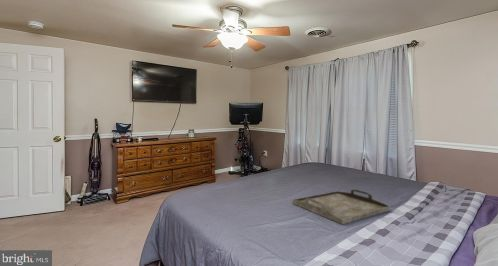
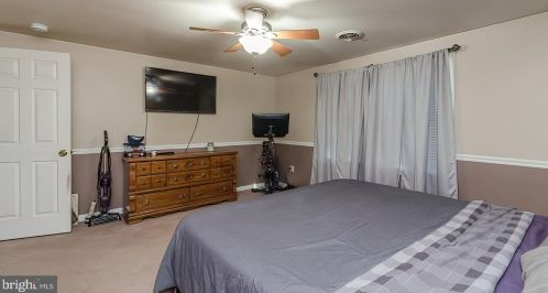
- serving tray [292,188,391,226]
